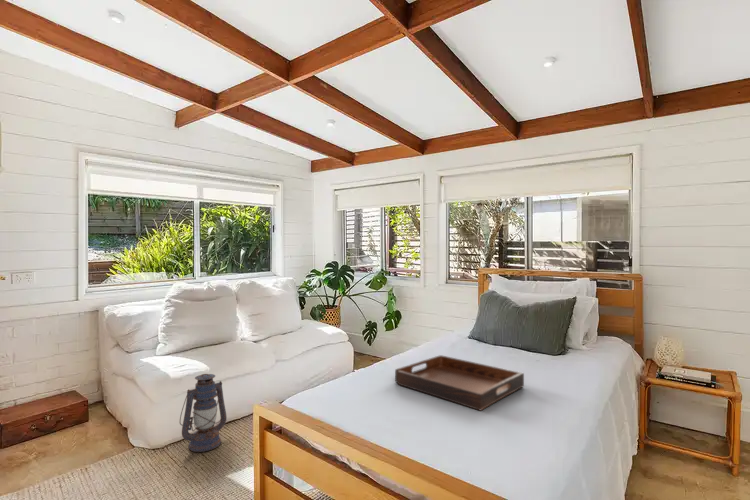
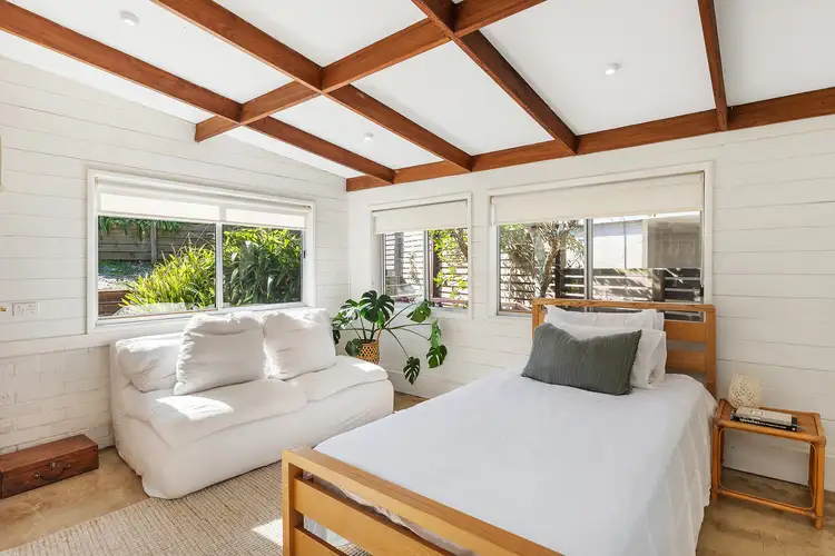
- serving tray [394,354,525,412]
- lantern [179,373,228,453]
